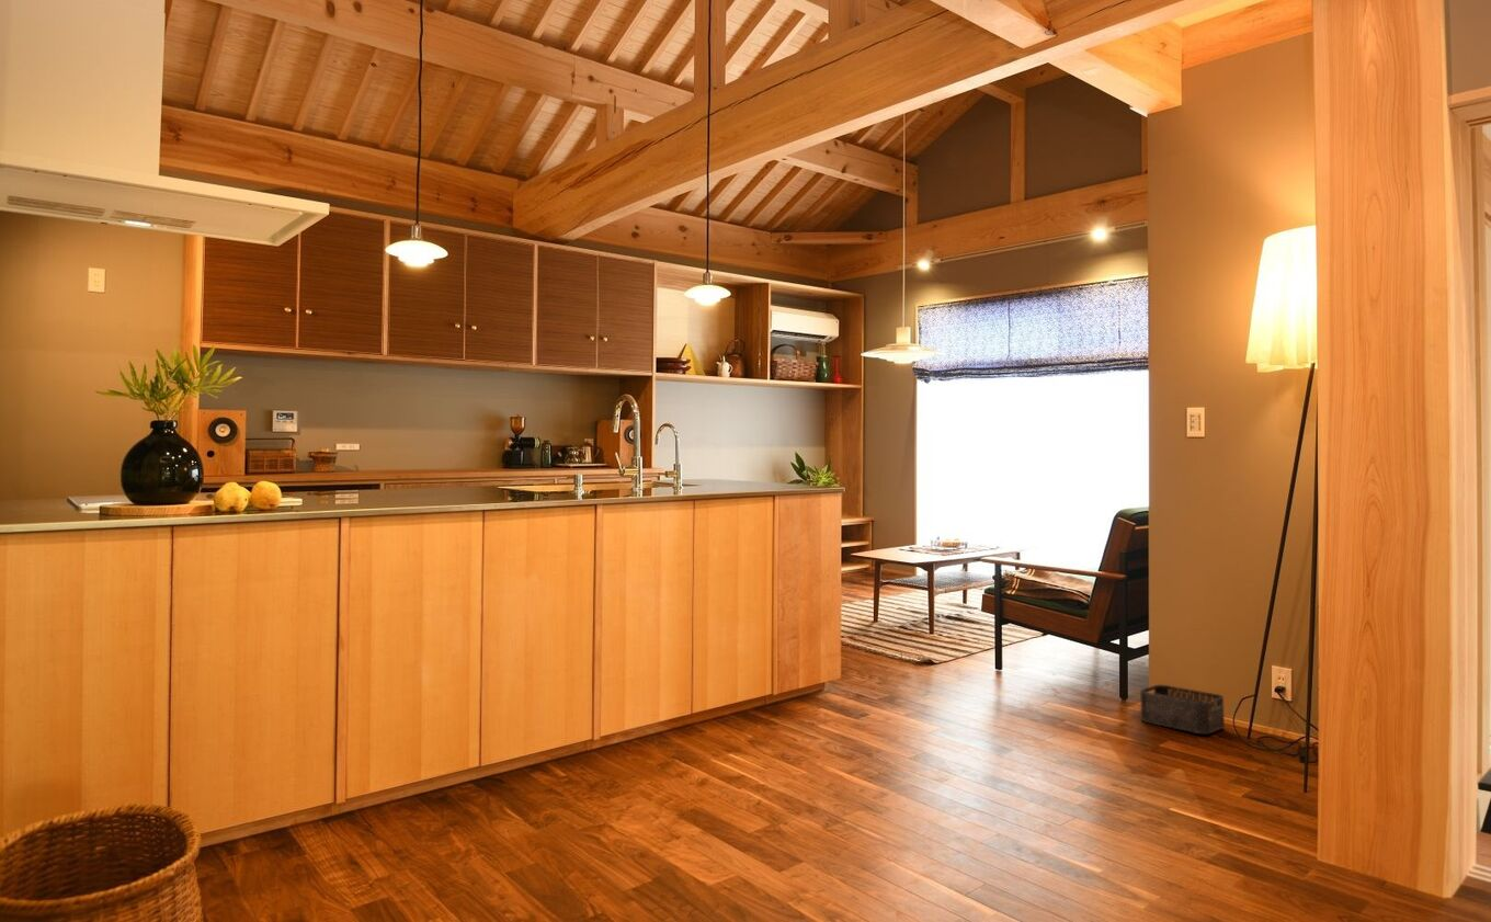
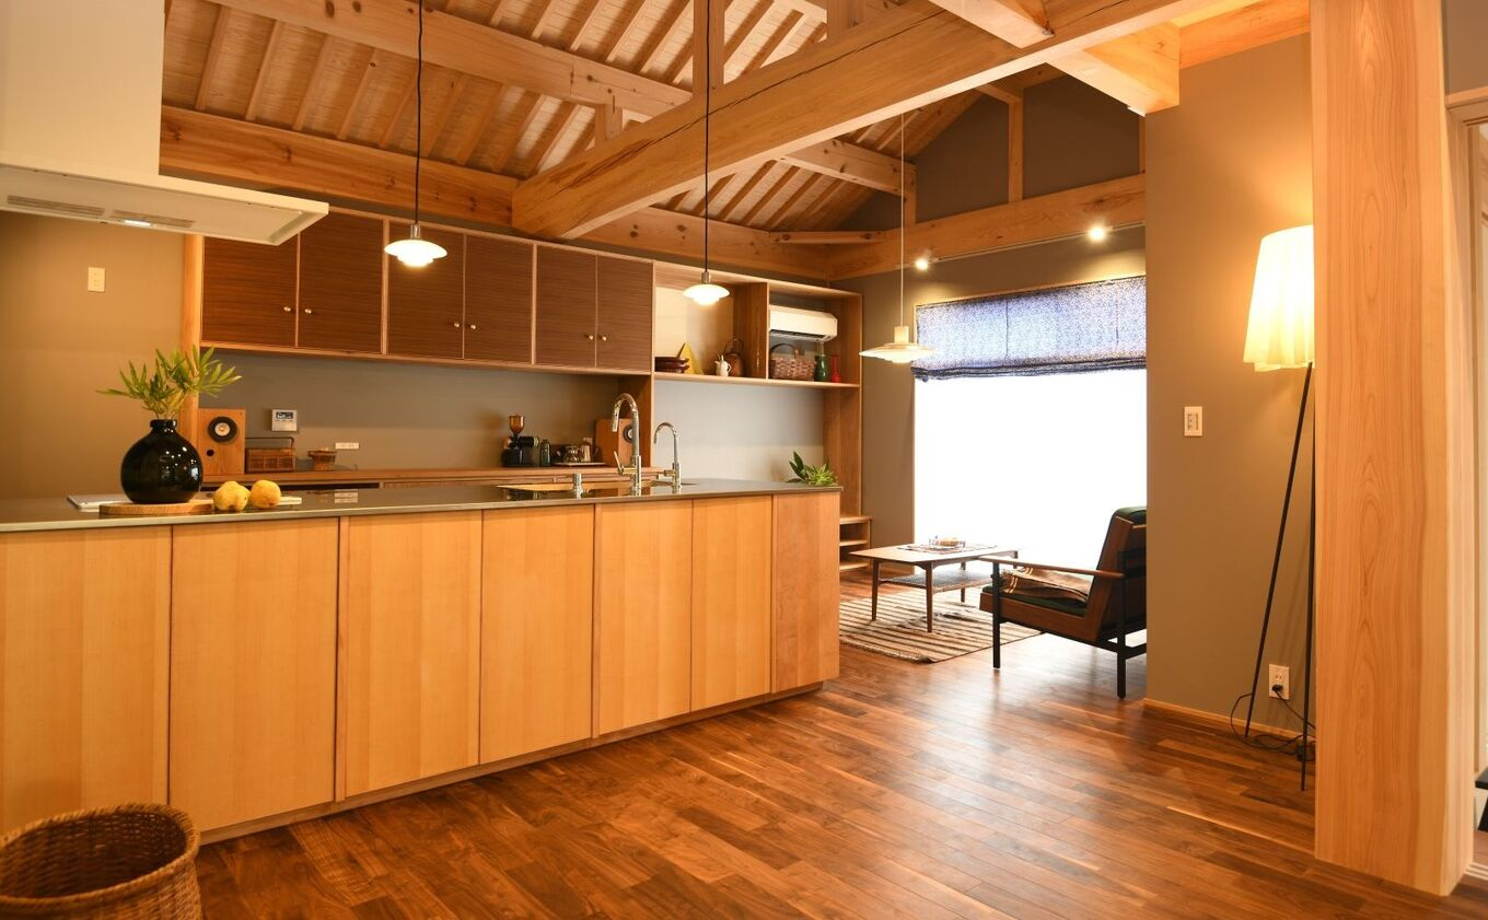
- storage bin [1139,684,1226,735]
